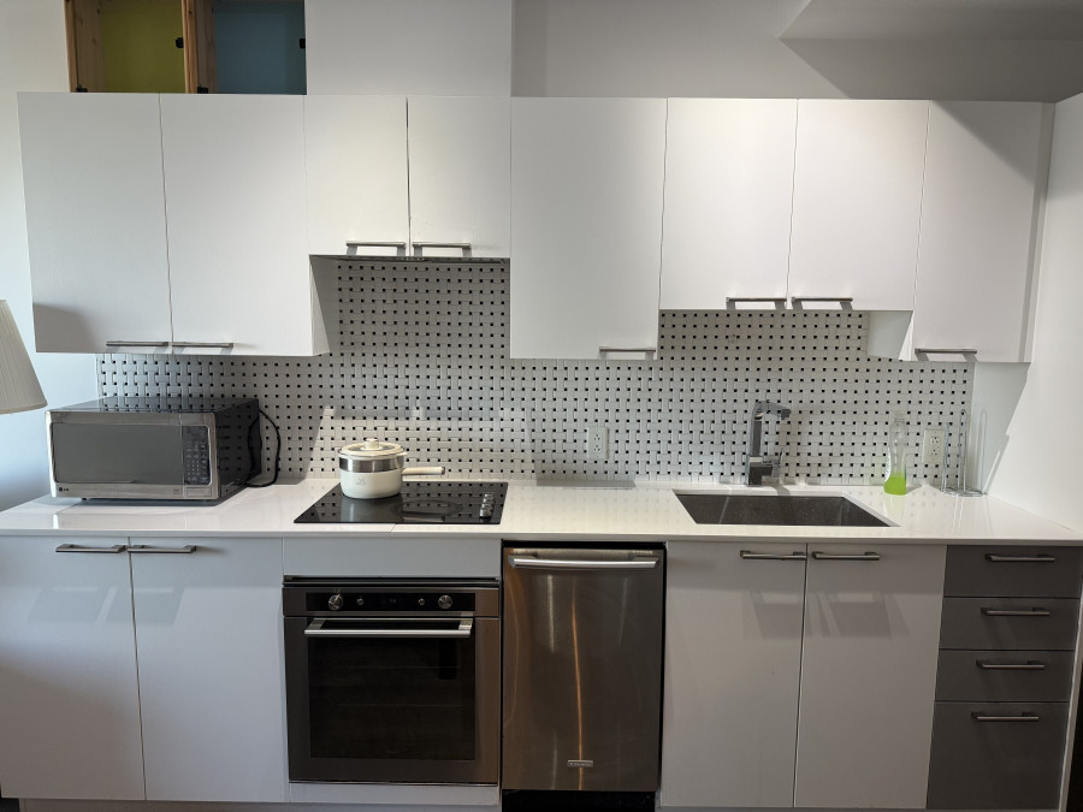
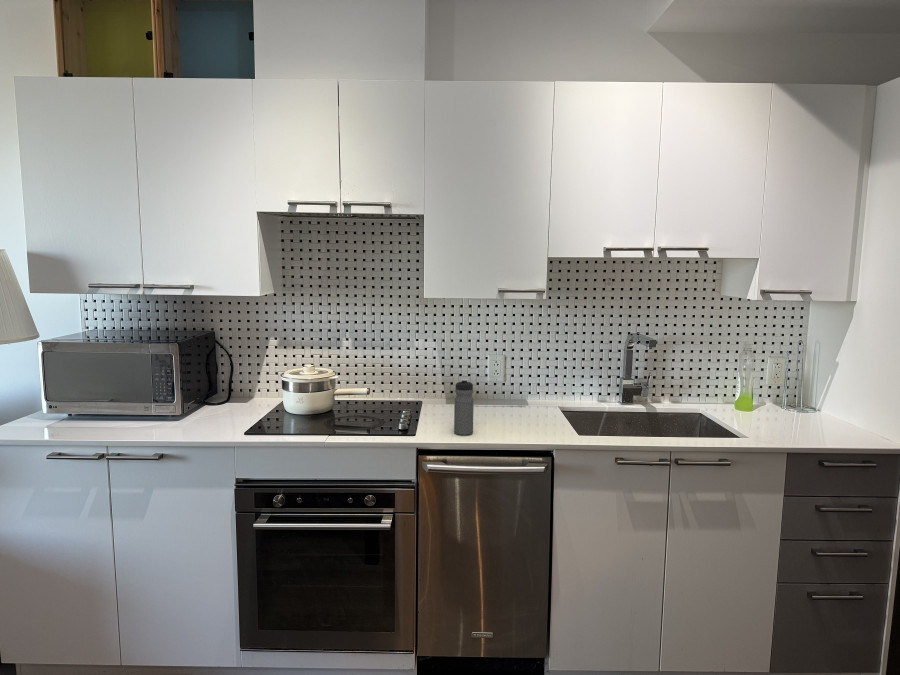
+ water bottle [453,378,475,436]
